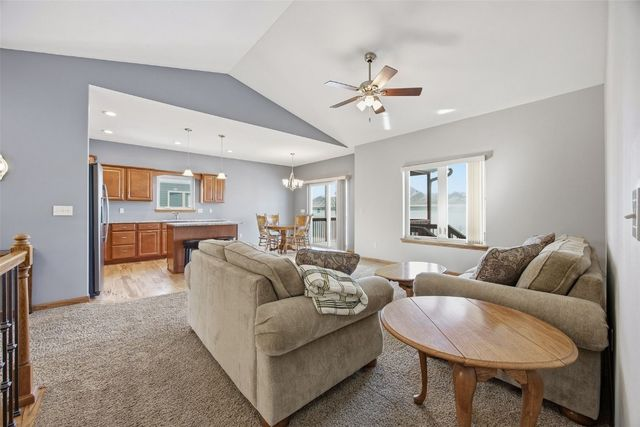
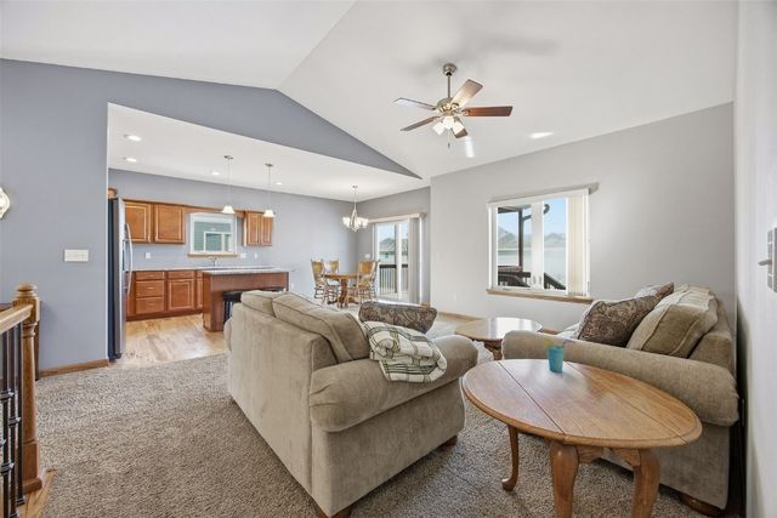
+ cup [541,337,575,374]
